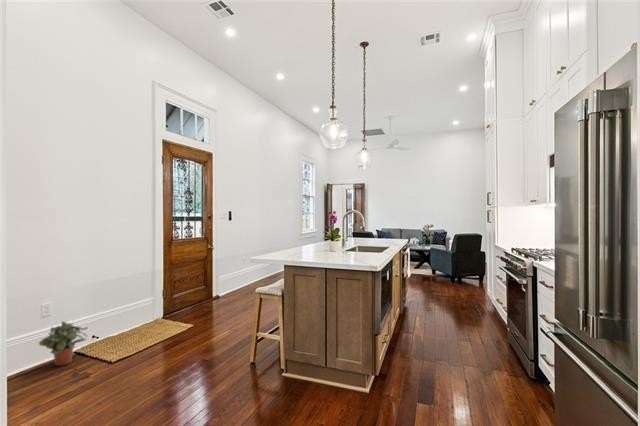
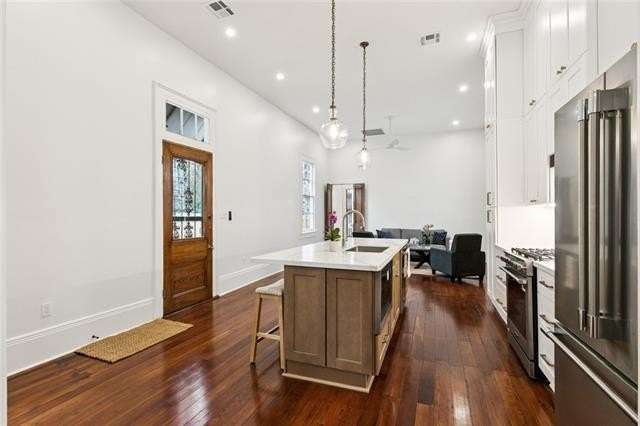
- potted plant [38,320,89,367]
